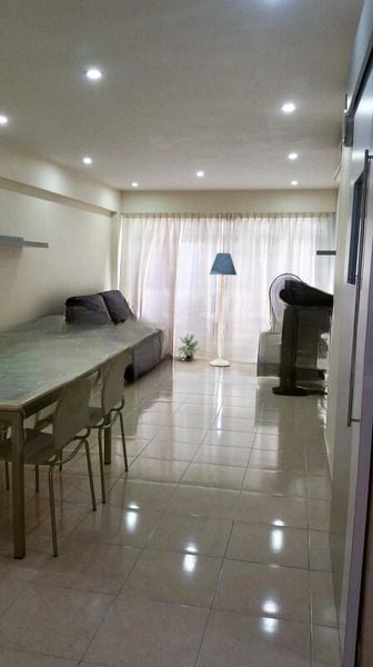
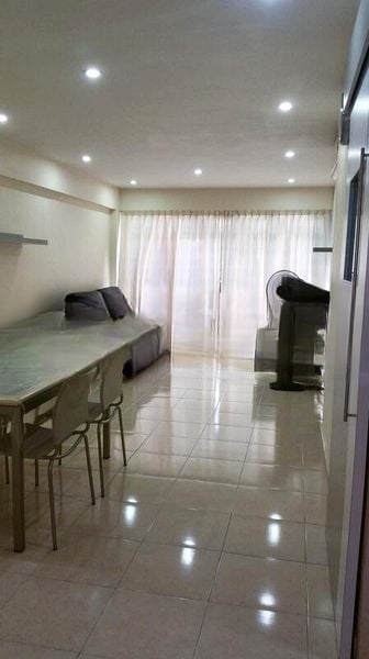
- potted plant [178,332,200,362]
- floor lamp [208,251,238,367]
